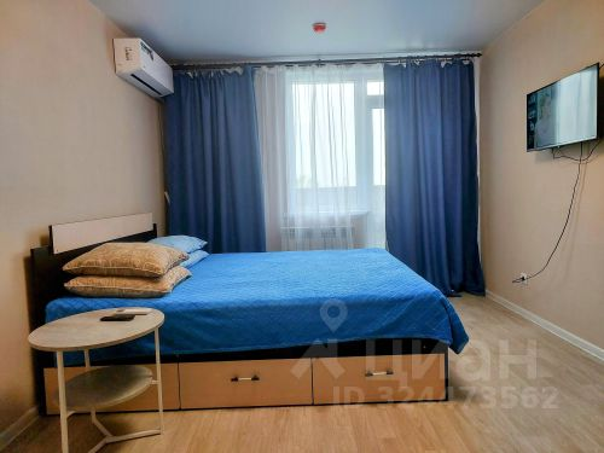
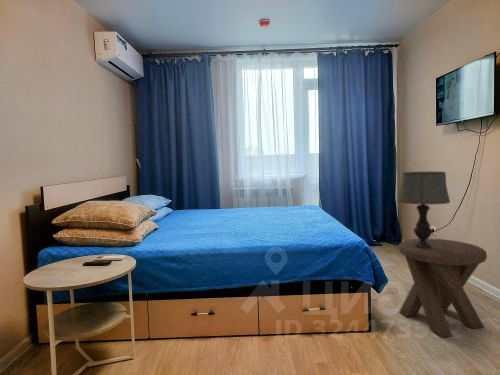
+ music stool [398,238,488,339]
+ table lamp [397,171,451,249]
